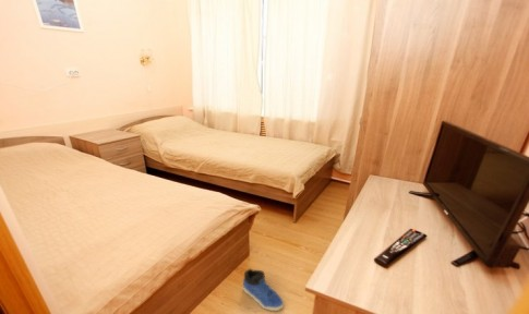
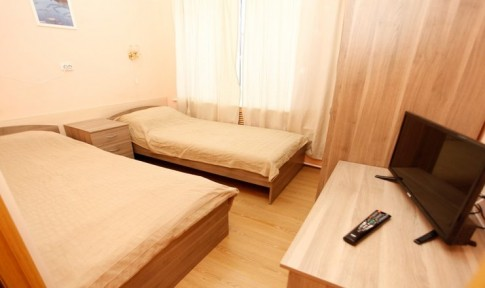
- sneaker [242,267,285,312]
